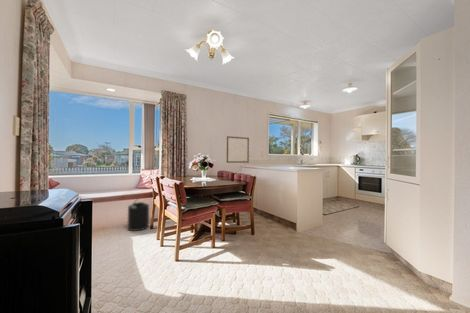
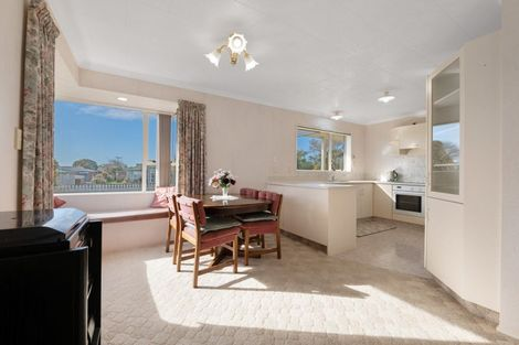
- trash can [126,195,150,232]
- wall art [225,135,250,164]
